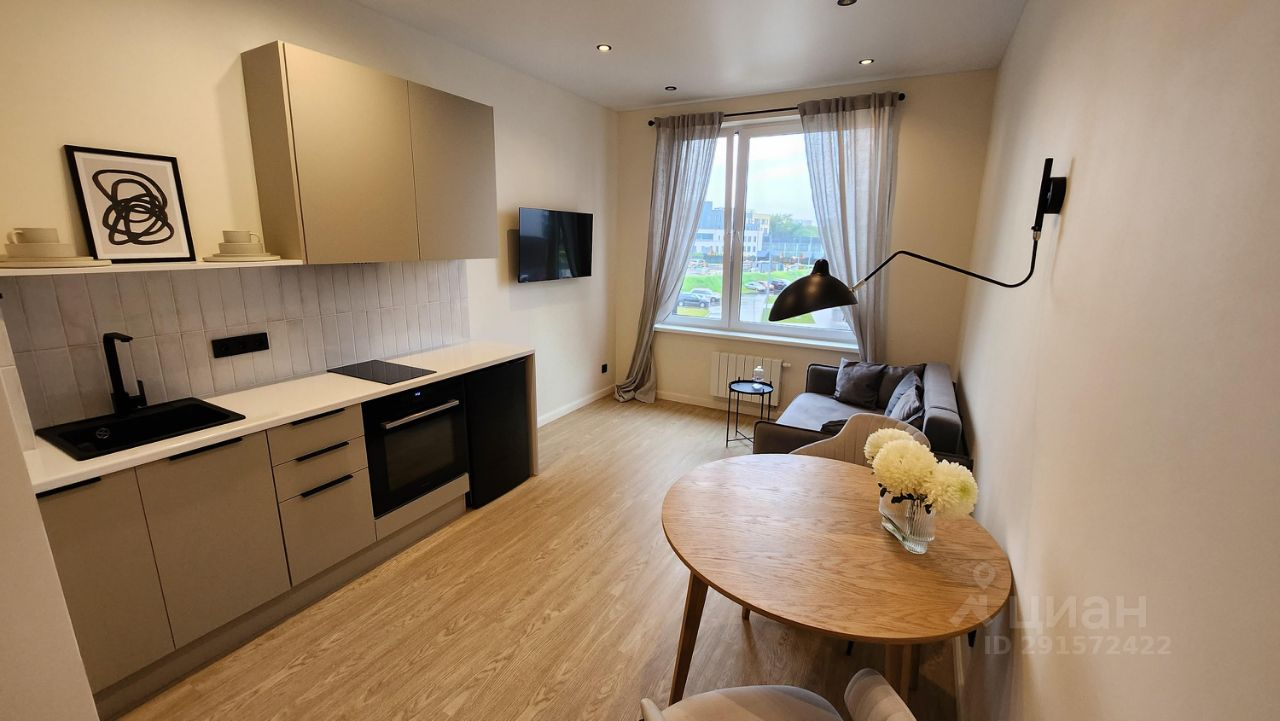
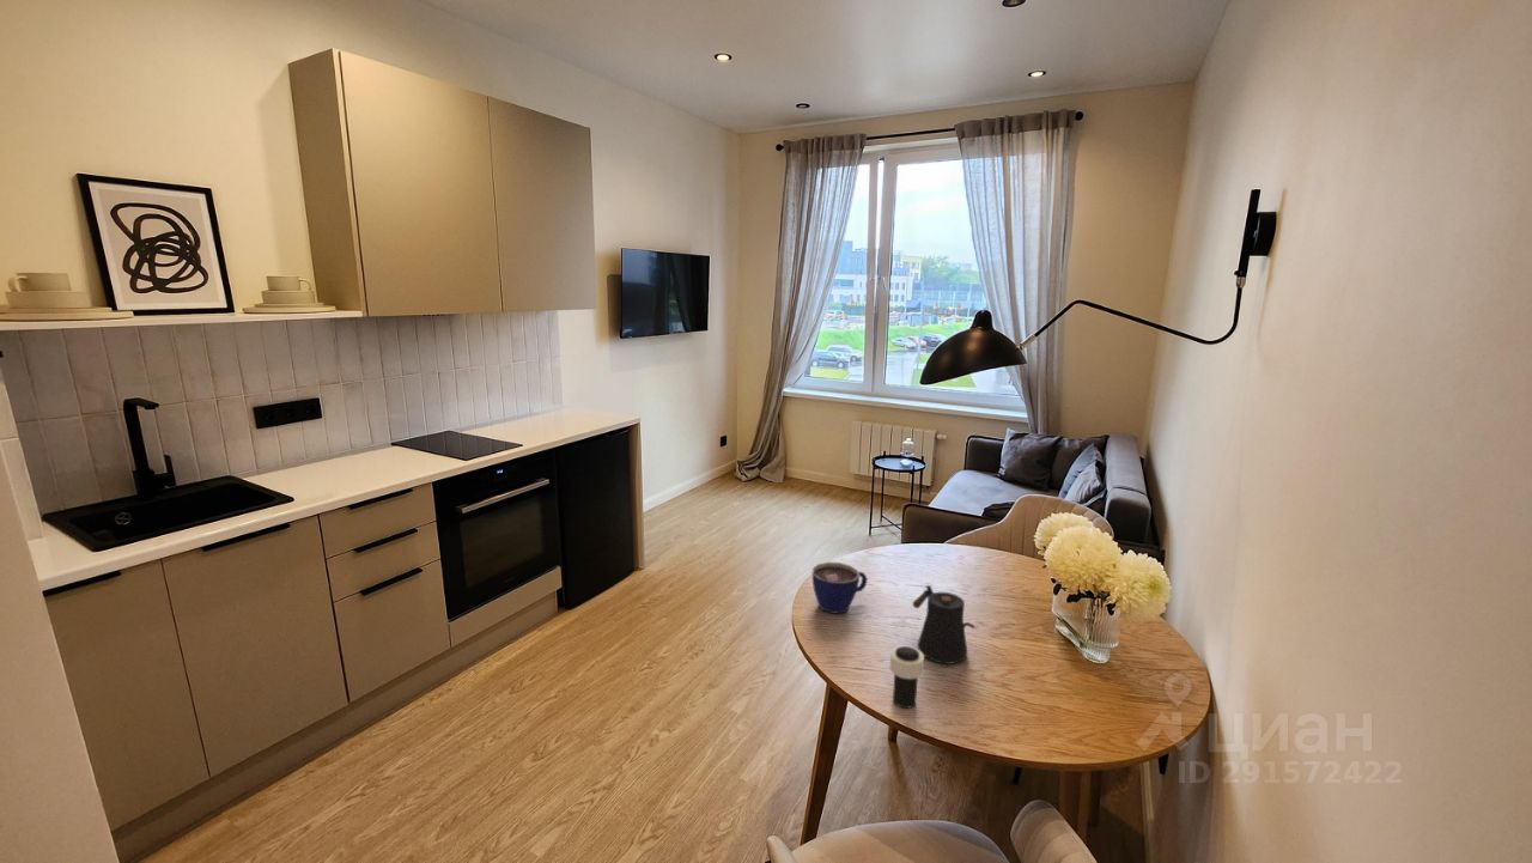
+ cup [888,645,925,710]
+ cup [811,561,869,614]
+ kettle [911,584,975,666]
